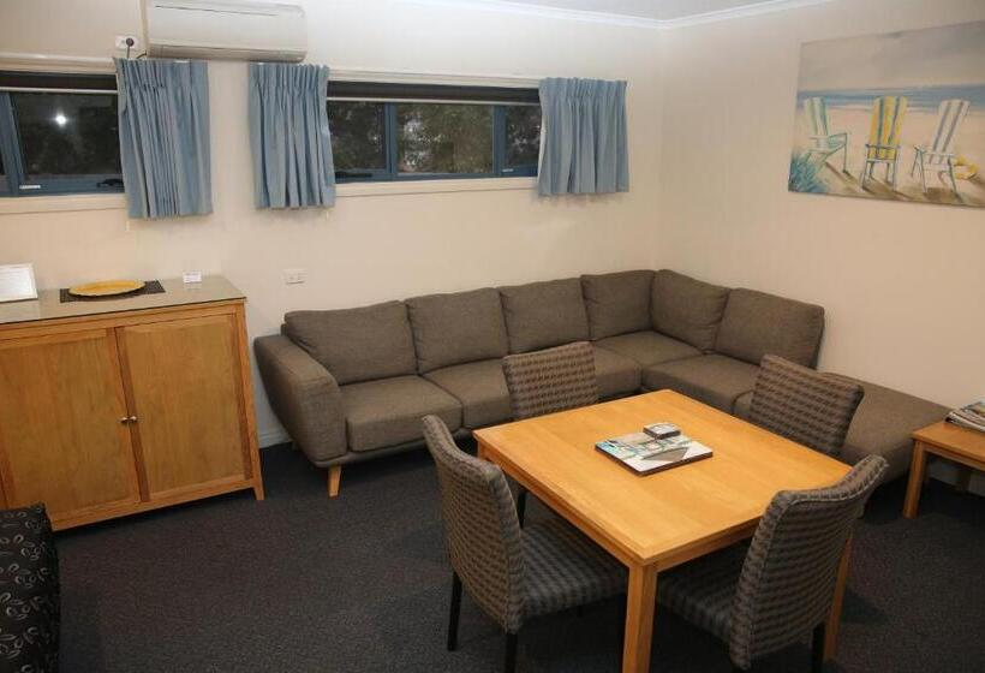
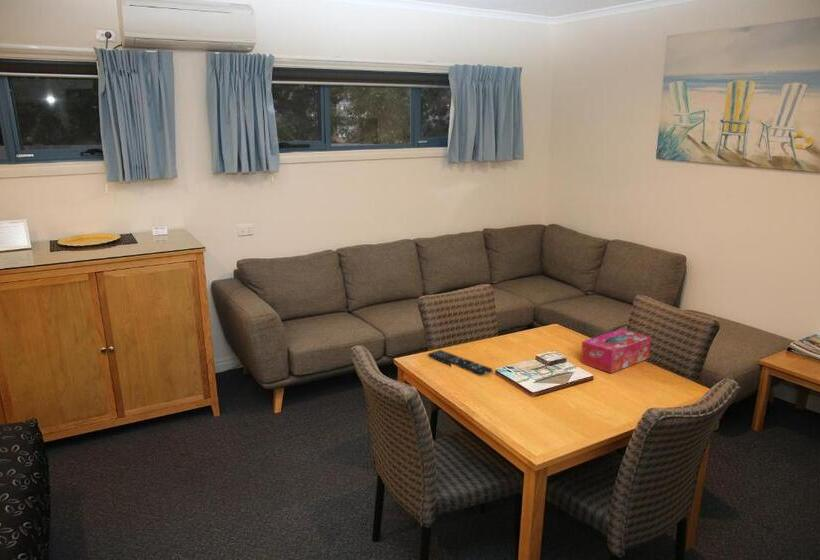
+ remote control [427,349,493,377]
+ tissue box [580,328,652,374]
